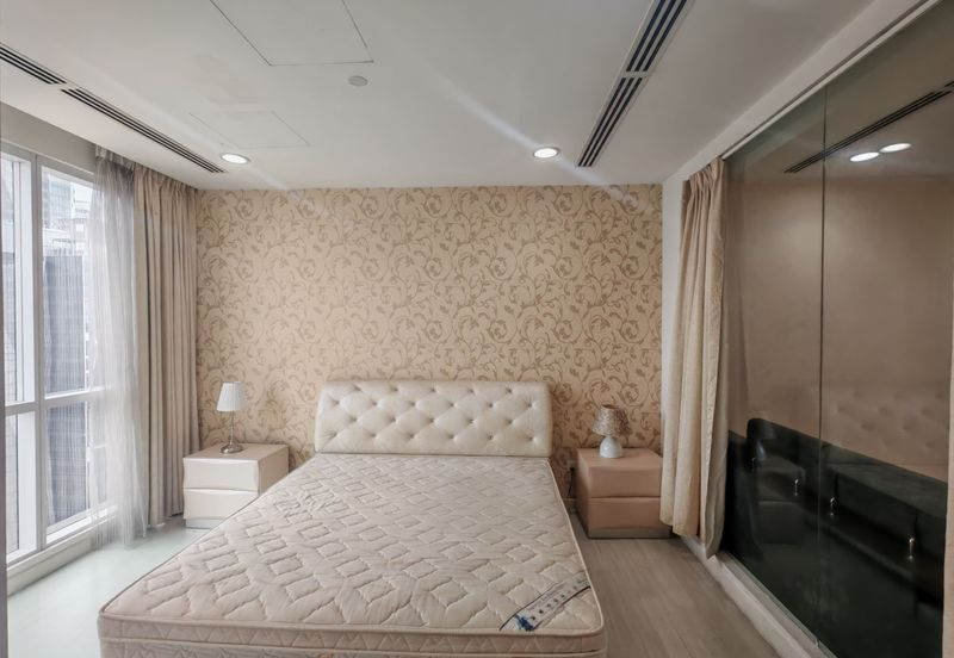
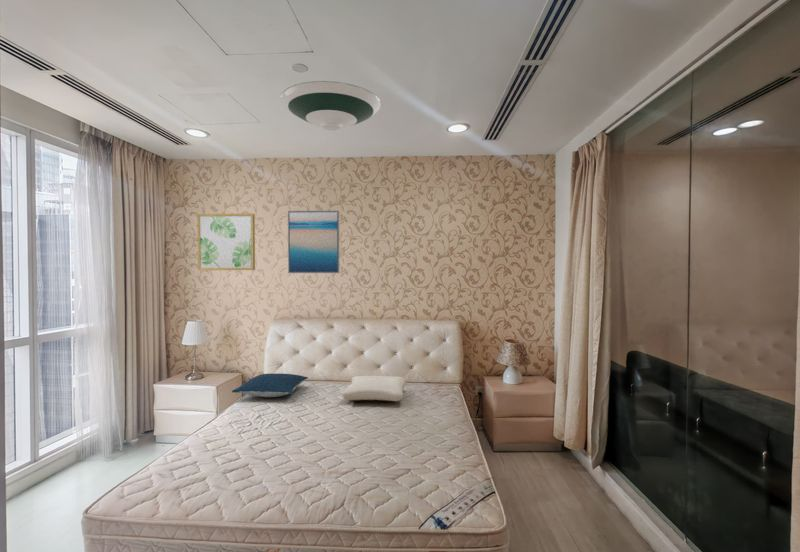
+ pillow [341,375,407,402]
+ wall art [287,210,340,274]
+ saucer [279,80,382,131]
+ wall art [196,213,256,271]
+ pillow [231,373,309,398]
